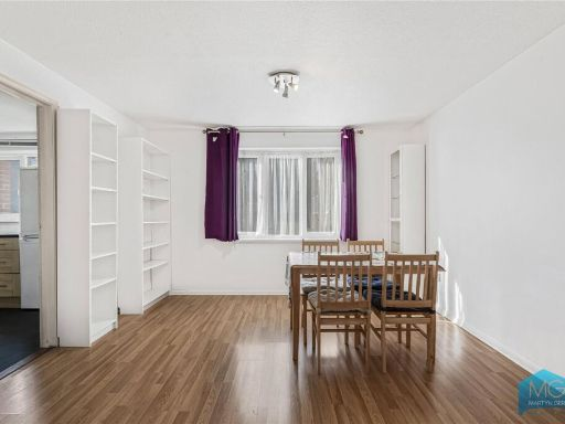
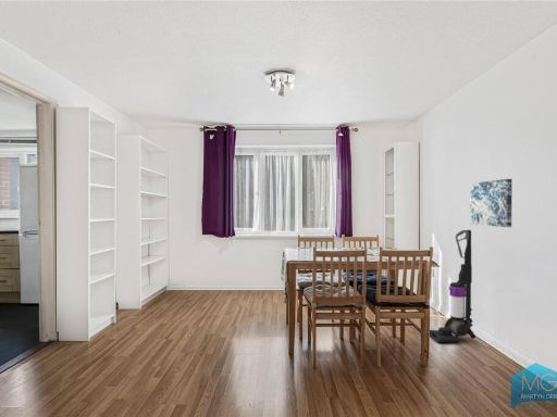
+ wall art [469,178,513,228]
+ vacuum cleaner [429,229,476,344]
